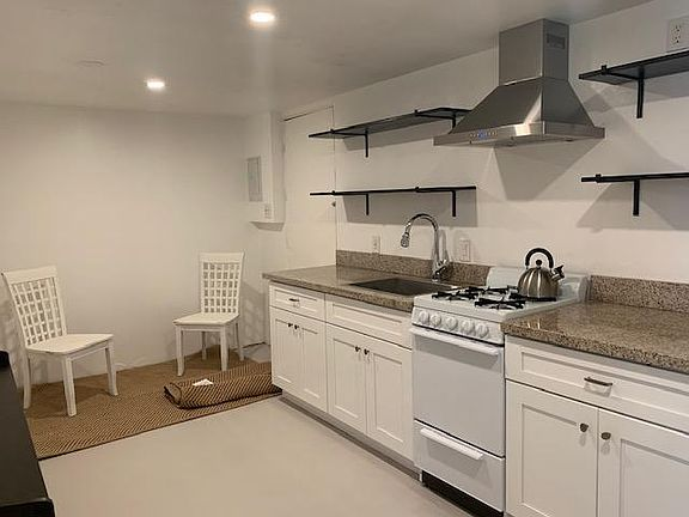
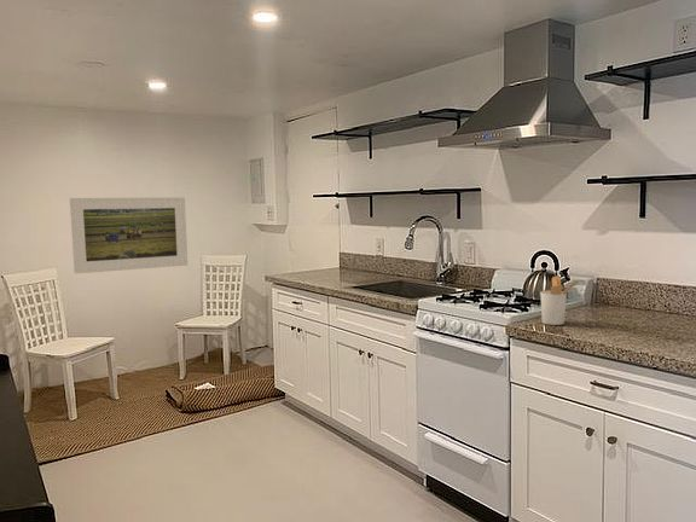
+ utensil holder [539,276,581,326]
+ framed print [69,196,188,274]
